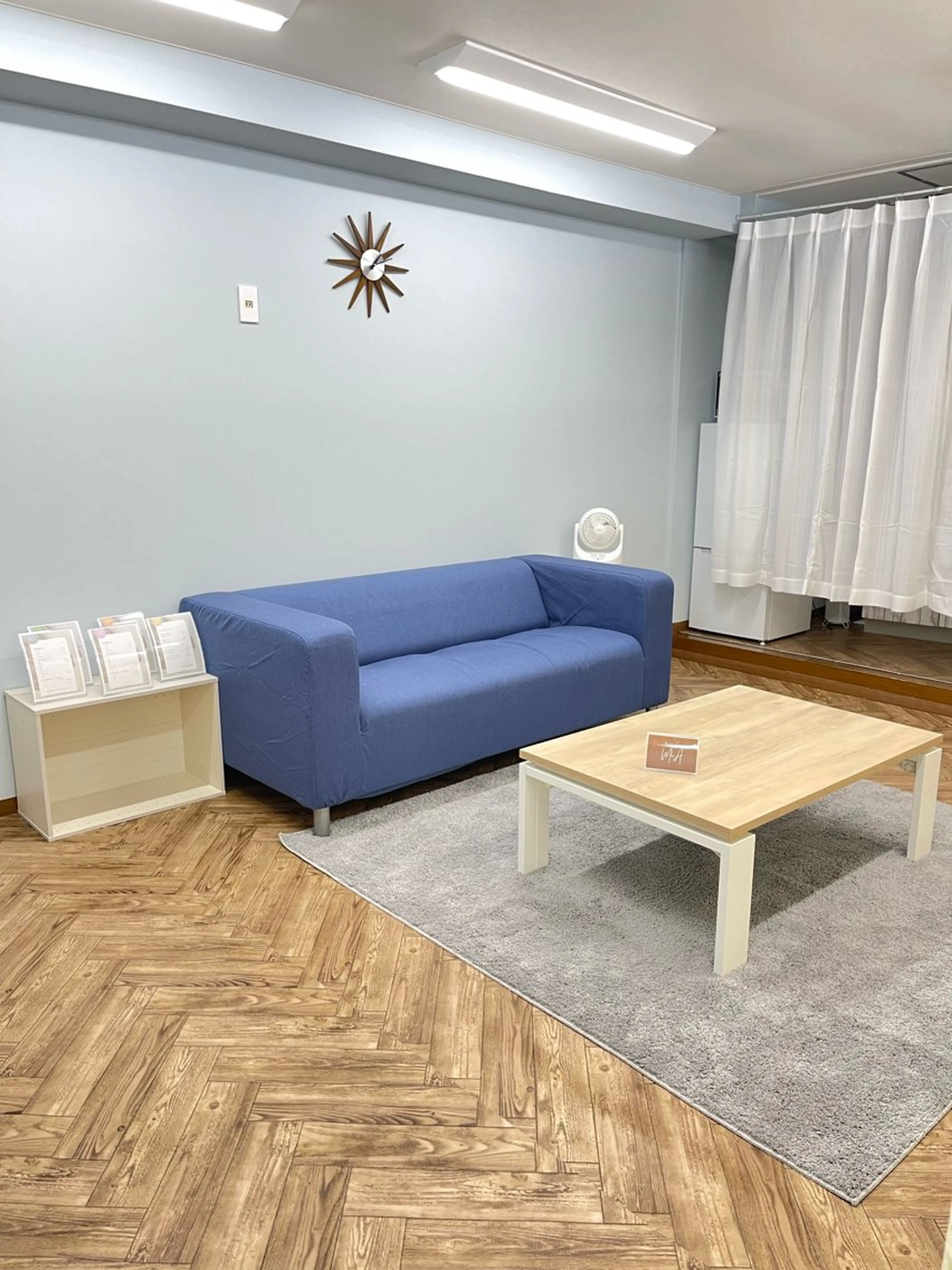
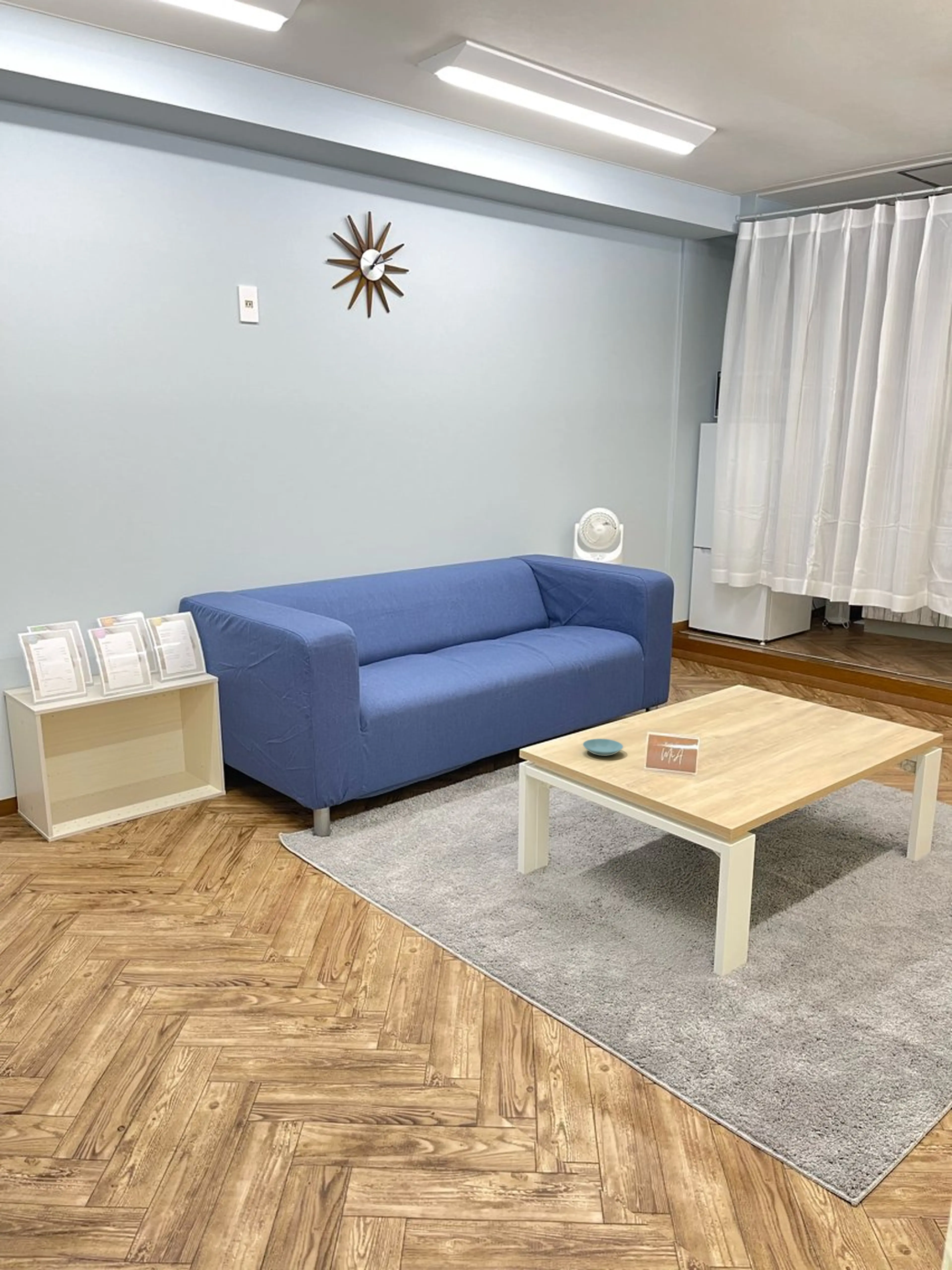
+ saucer [583,738,624,756]
